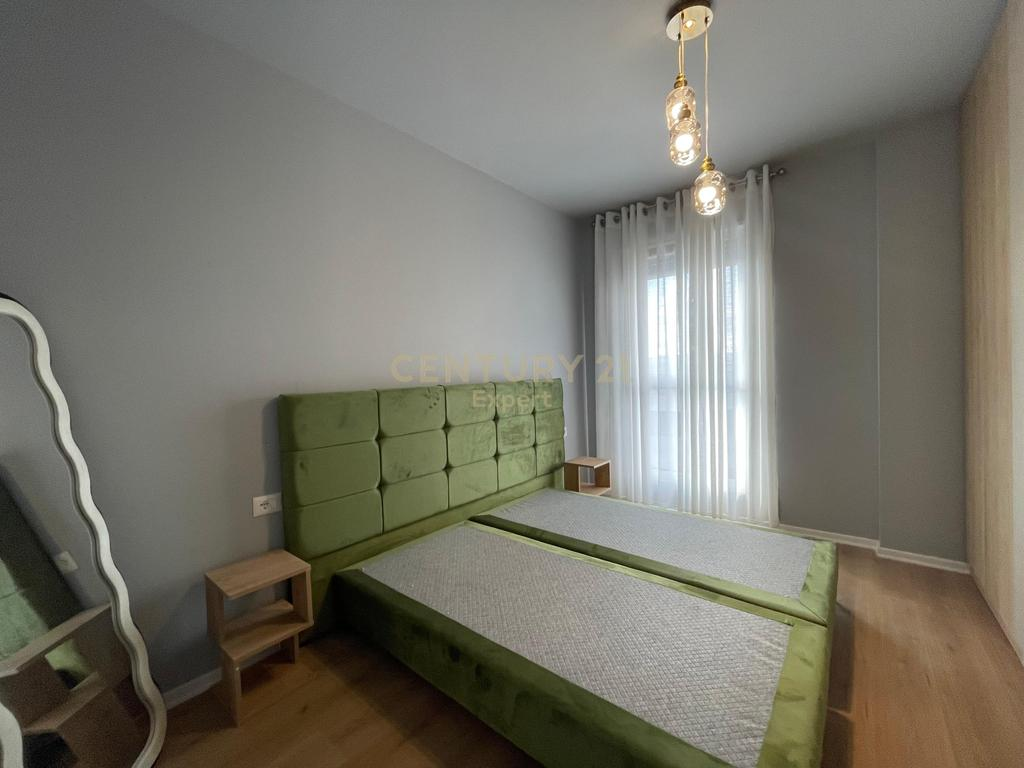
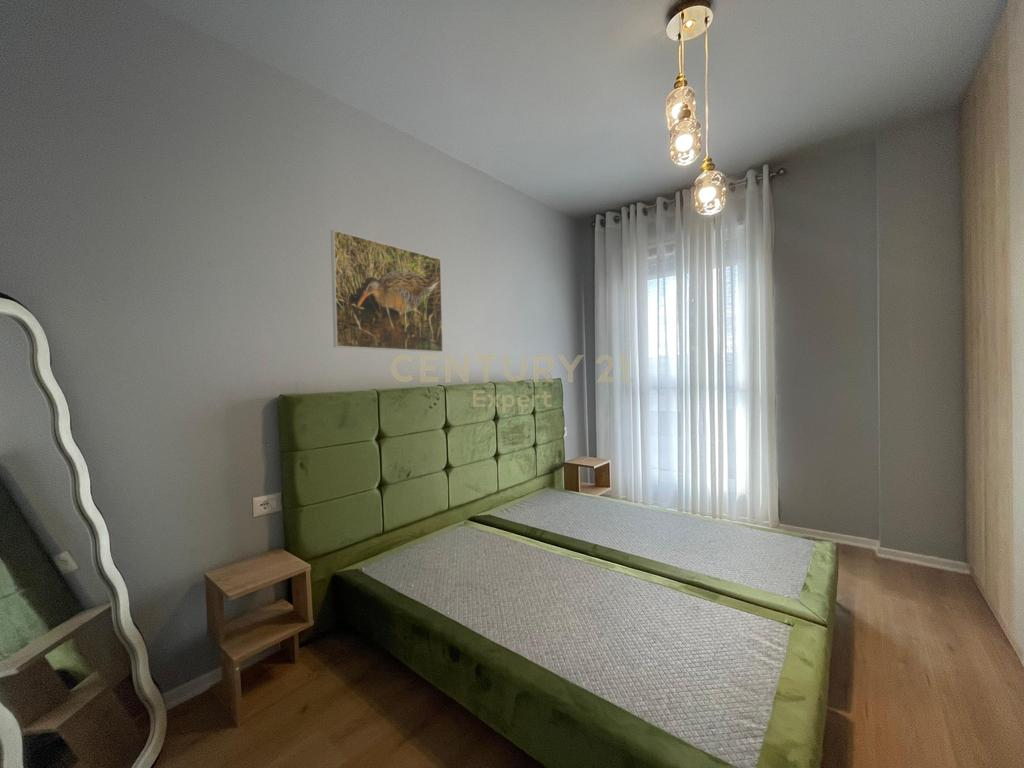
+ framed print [330,229,444,353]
